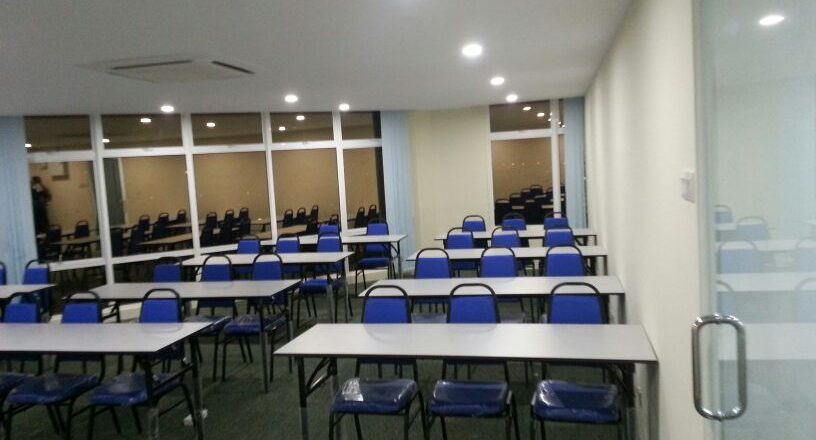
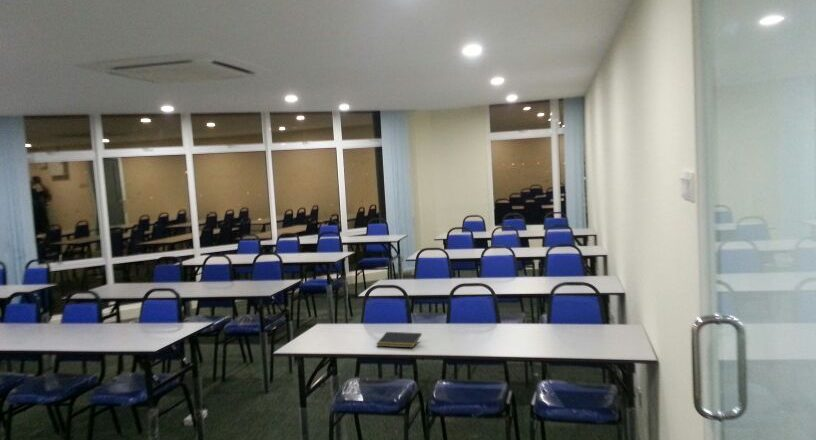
+ notepad [376,331,423,349]
